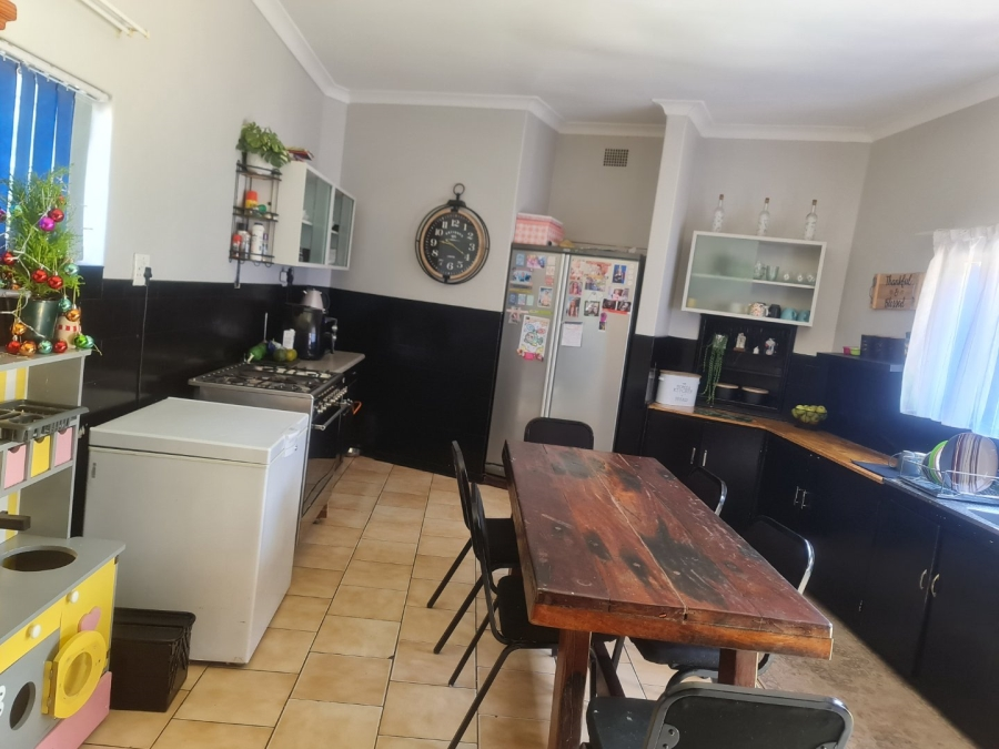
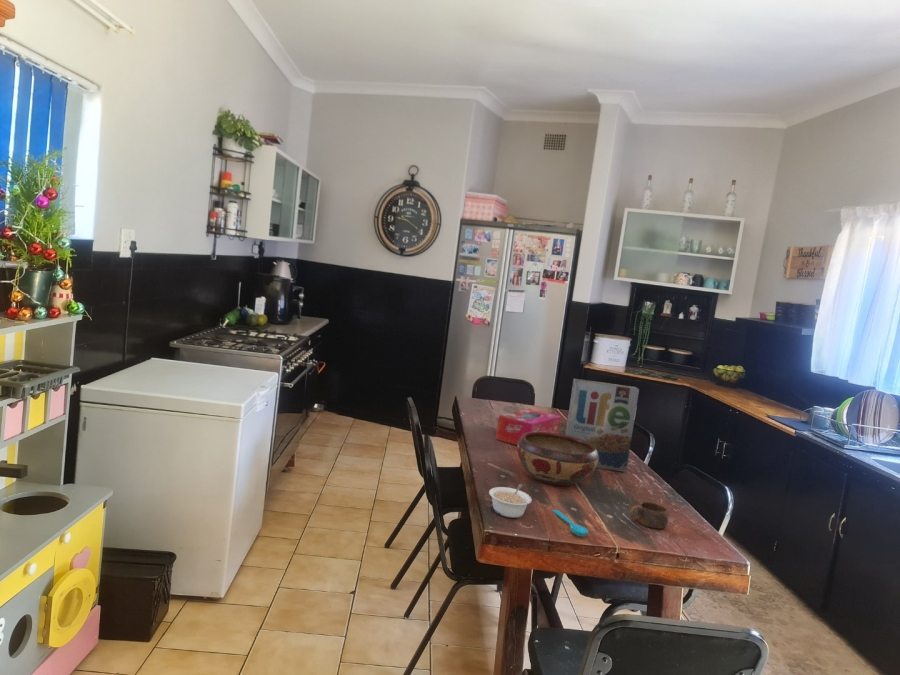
+ decorative bowl [516,432,599,487]
+ cereal box [564,378,640,473]
+ cup [629,501,669,530]
+ tissue box [495,408,562,446]
+ legume [488,483,533,519]
+ spoon [551,509,589,537]
